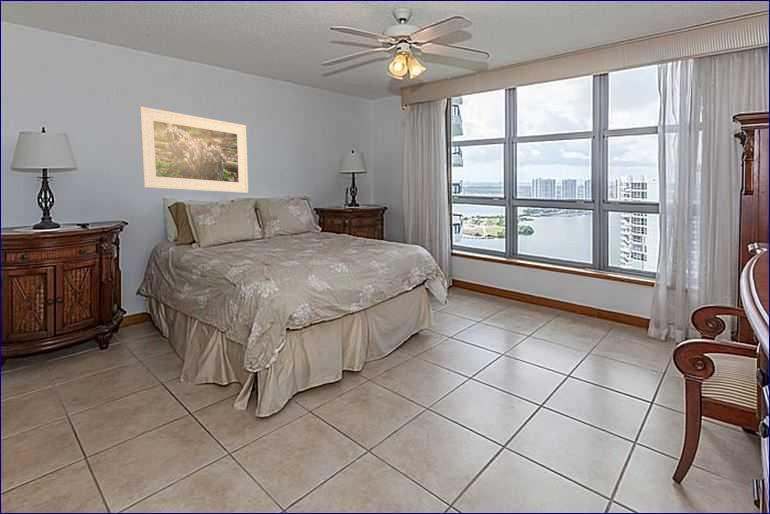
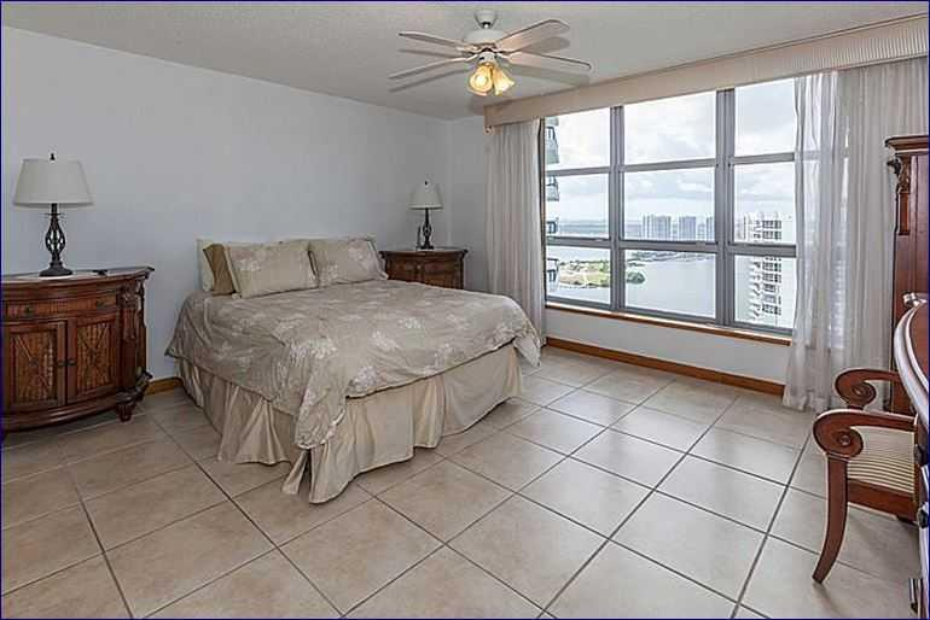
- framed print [138,106,249,194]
